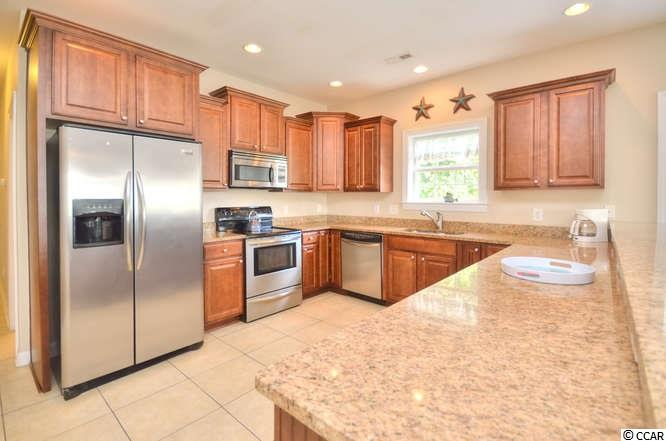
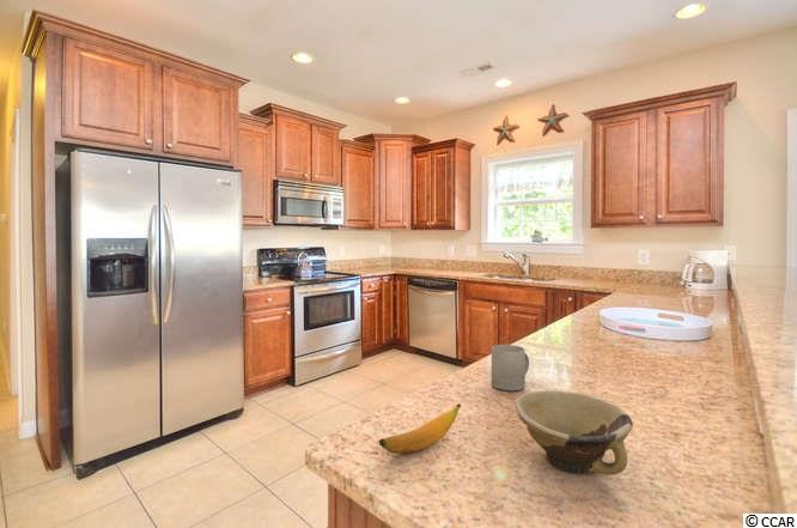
+ bowl [513,389,634,475]
+ mug [491,344,530,392]
+ banana [377,402,462,455]
